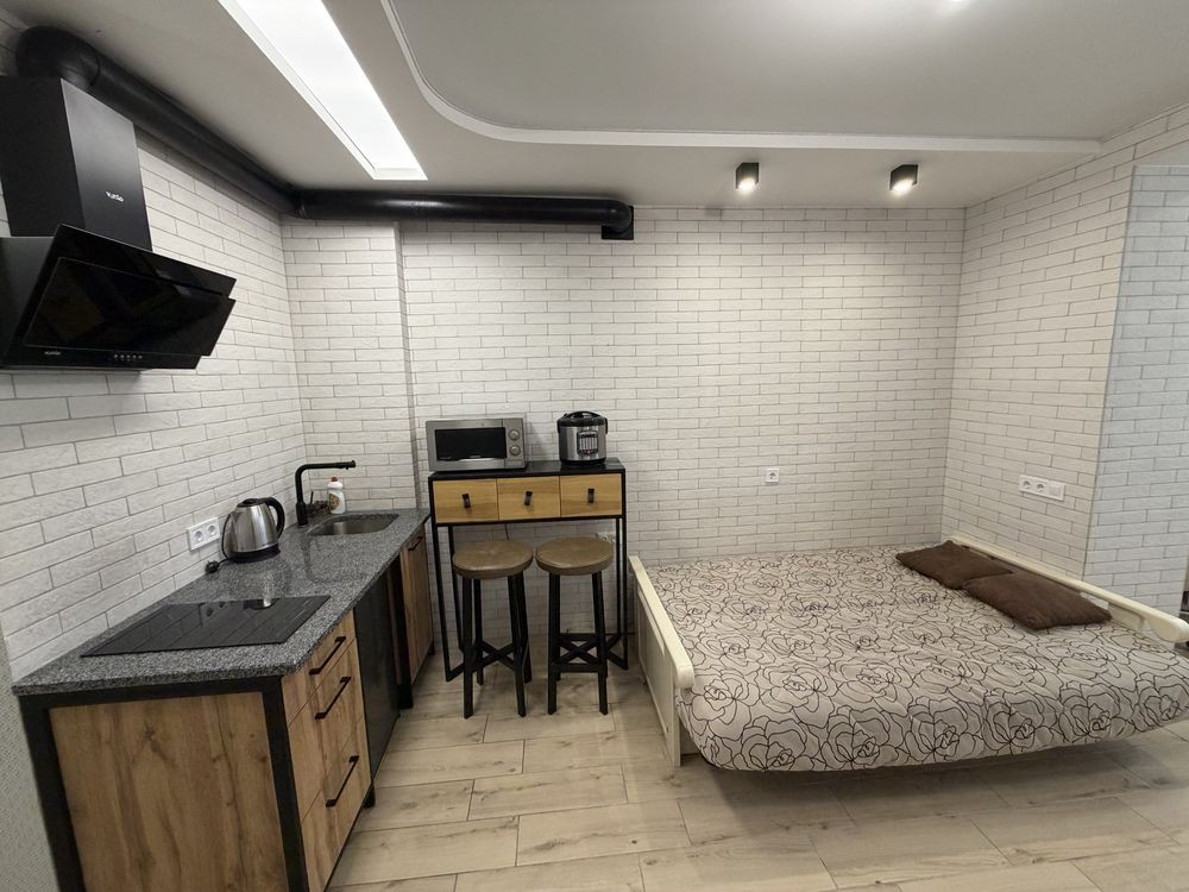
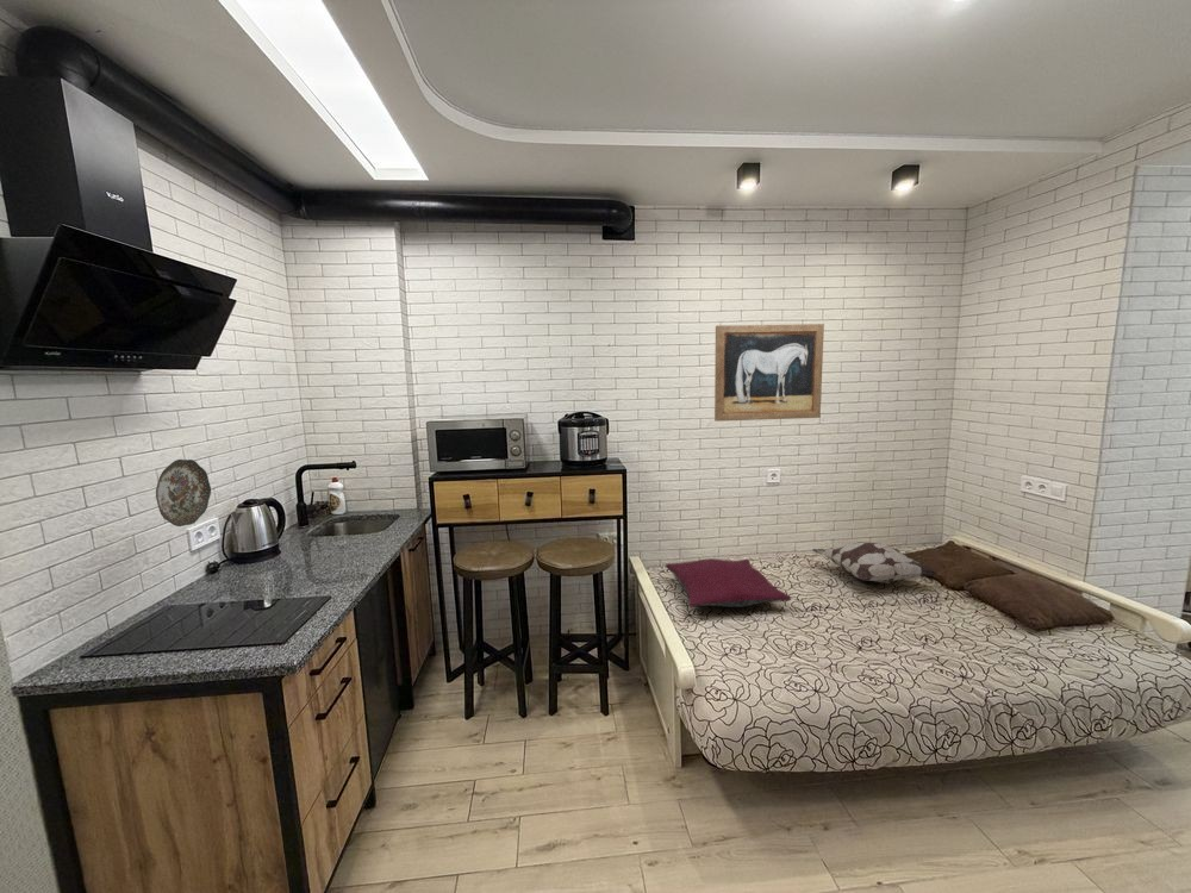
+ wall art [713,323,825,423]
+ decorative plate [155,458,212,527]
+ pillow [665,557,792,608]
+ decorative pillow [811,541,937,585]
